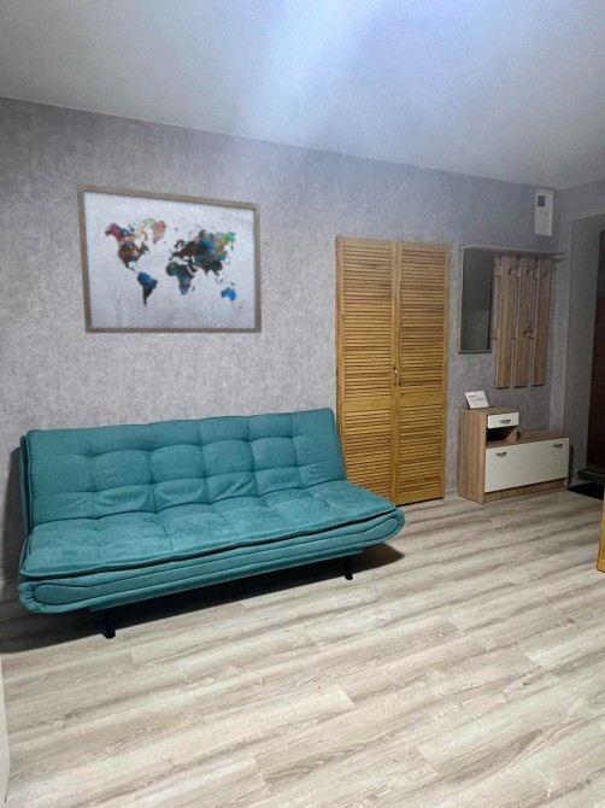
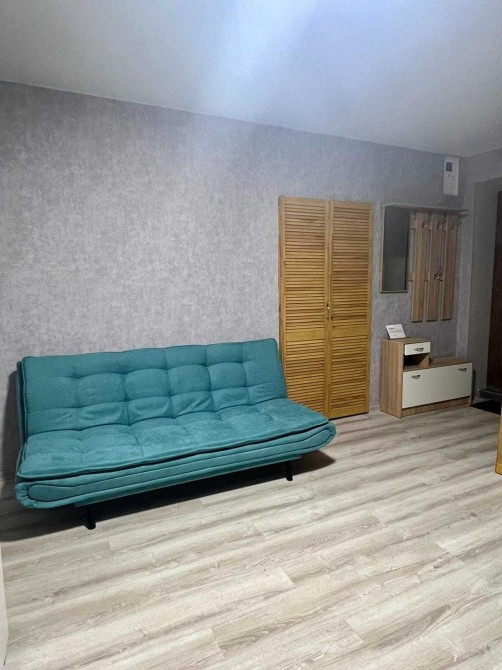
- wall art [75,182,263,334]
